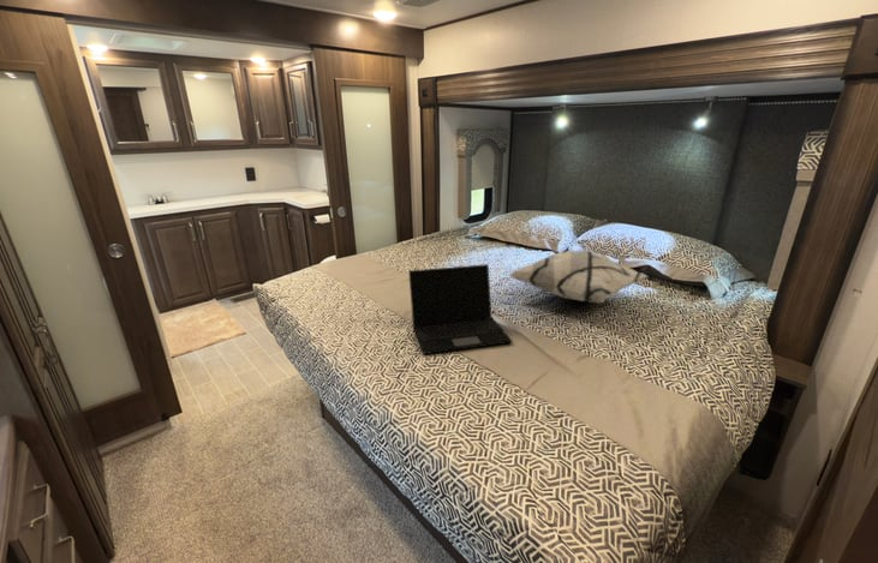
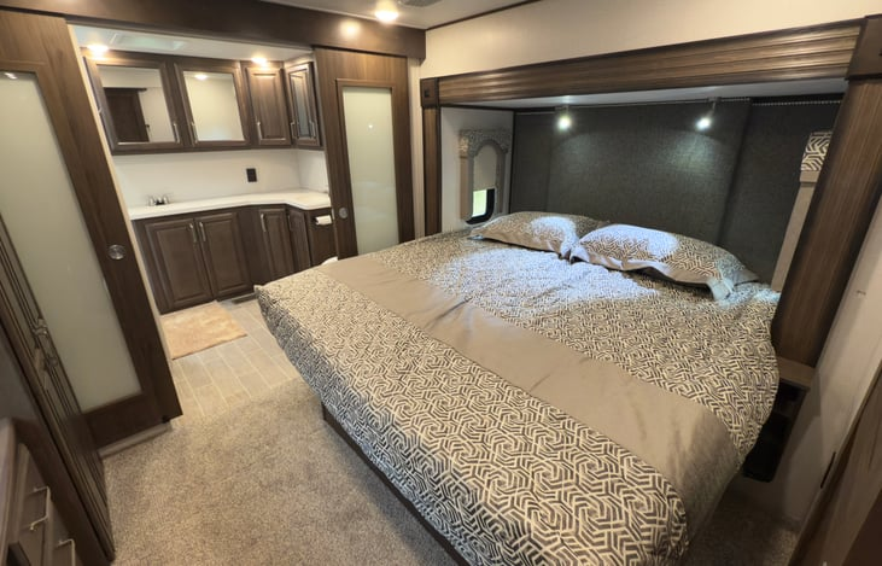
- decorative pillow [508,248,649,305]
- laptop [407,263,514,355]
